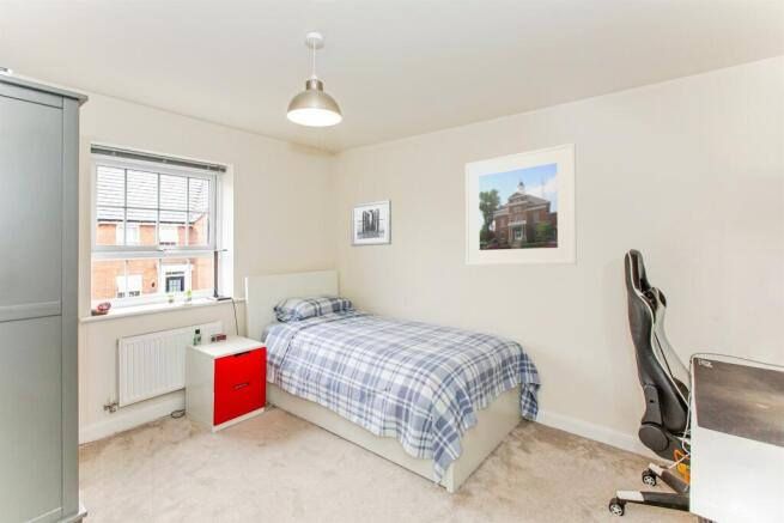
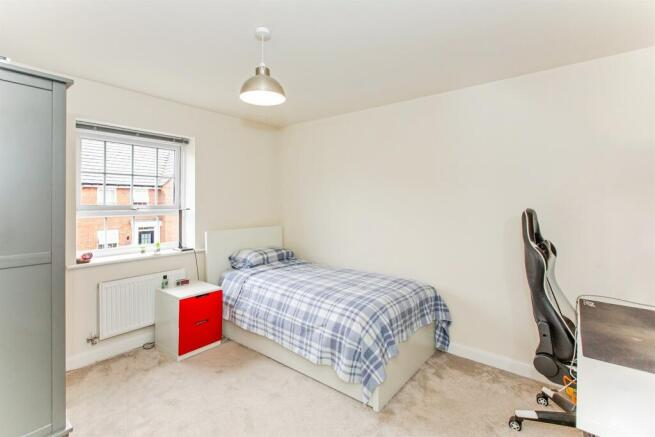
- wall art [351,199,393,248]
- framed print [464,141,578,266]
